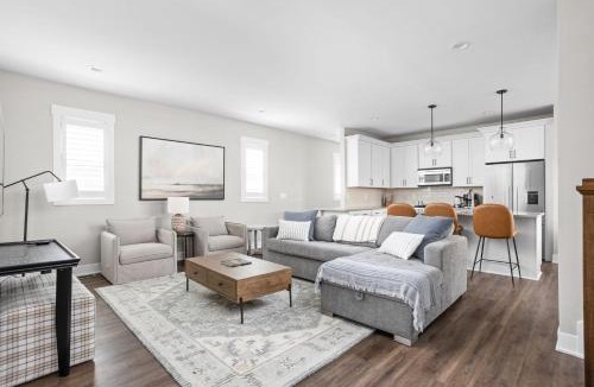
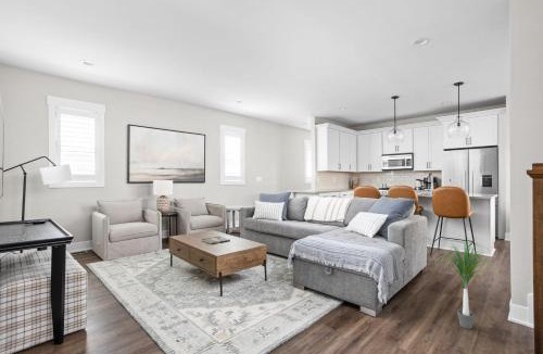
+ potted plant [433,239,501,330]
